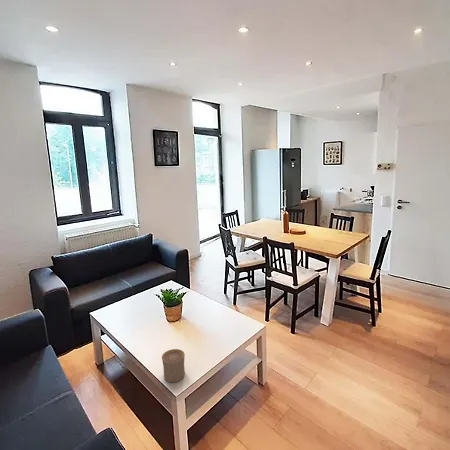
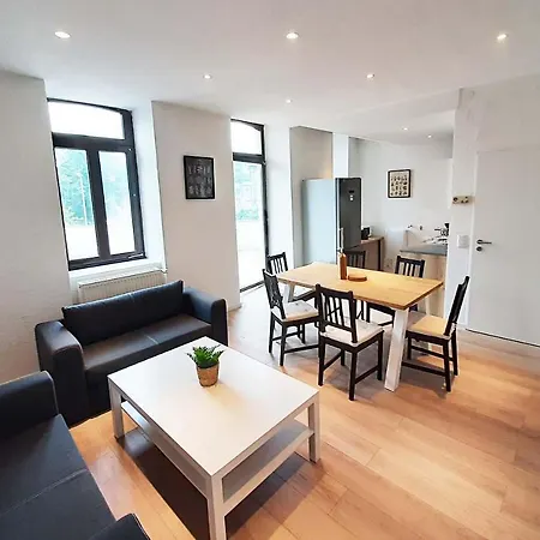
- cup [161,348,186,383]
